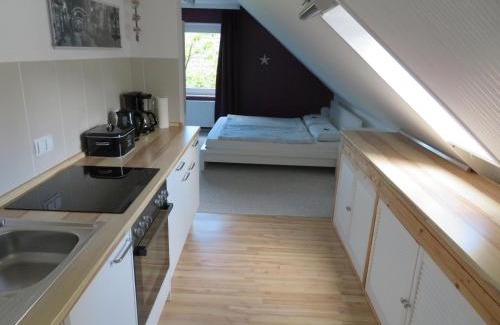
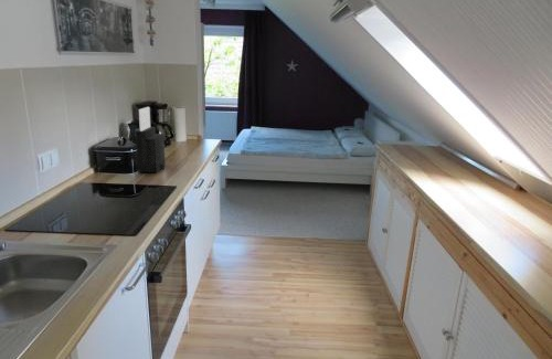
+ knife block [135,106,166,173]
